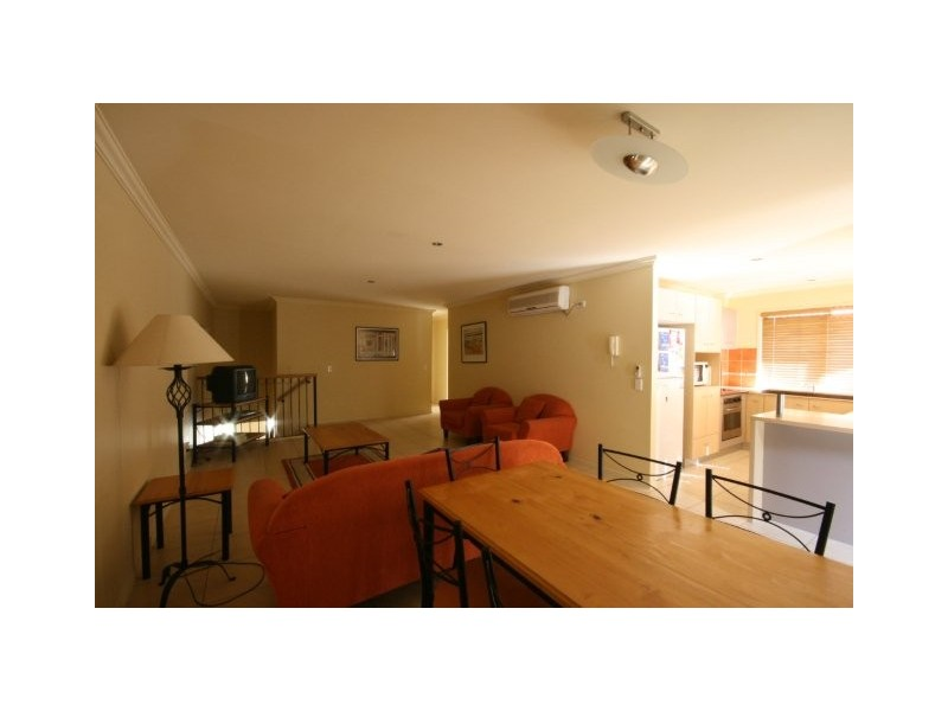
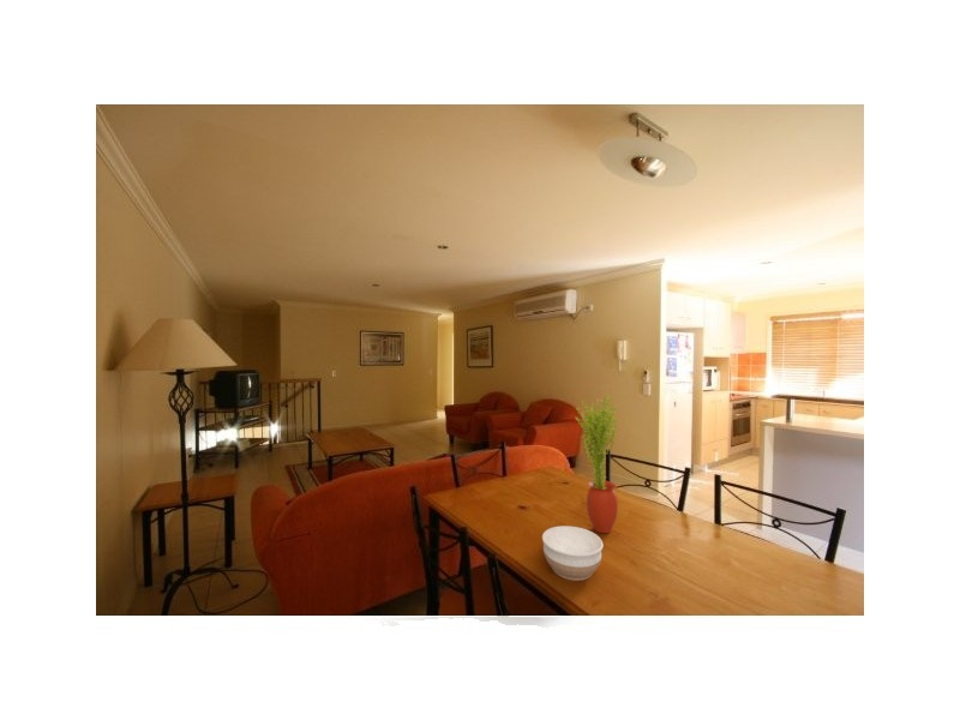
+ potted plant [574,394,619,534]
+ bowl [541,524,604,582]
